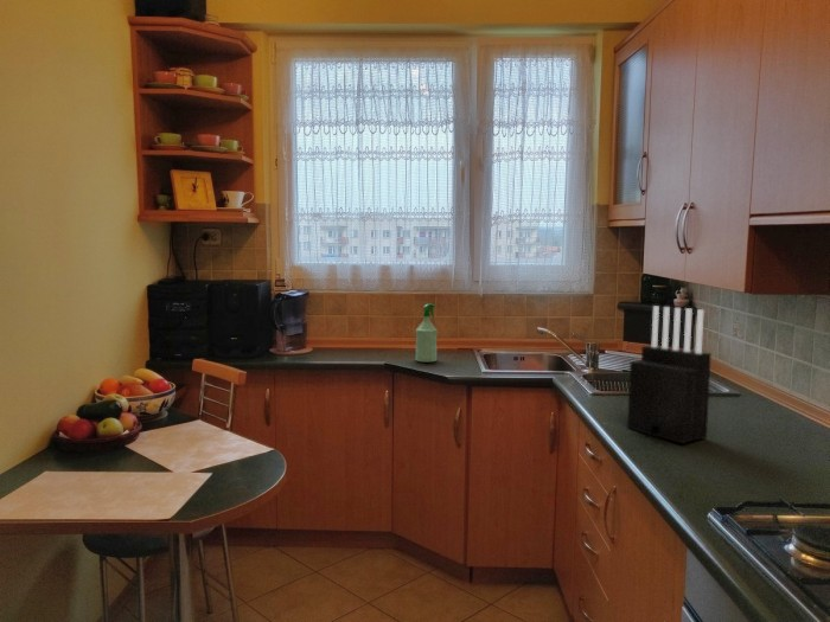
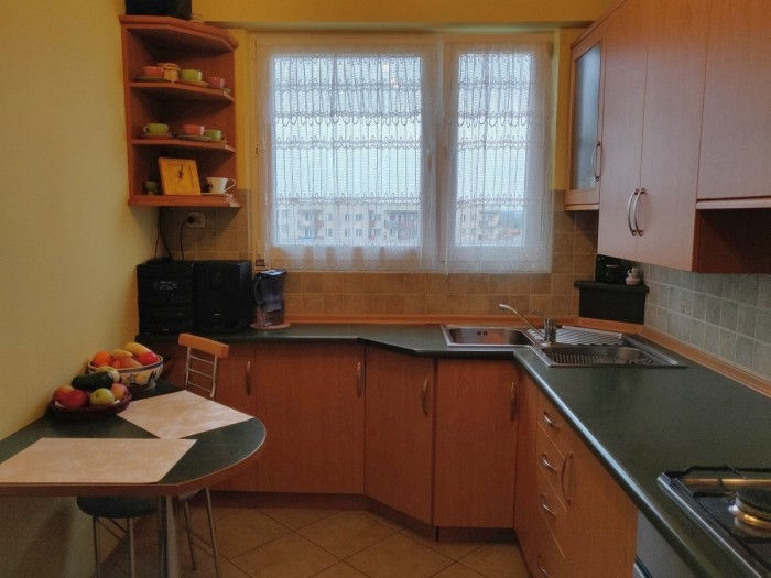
- knife block [626,304,713,445]
- spray bottle [415,303,439,364]
